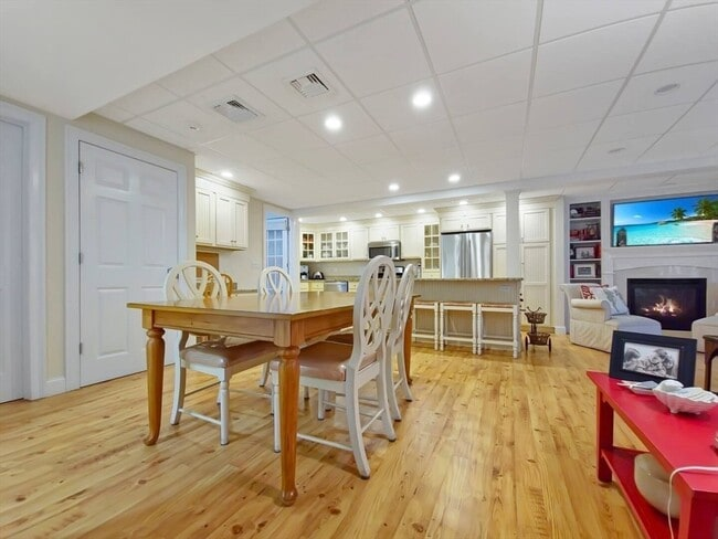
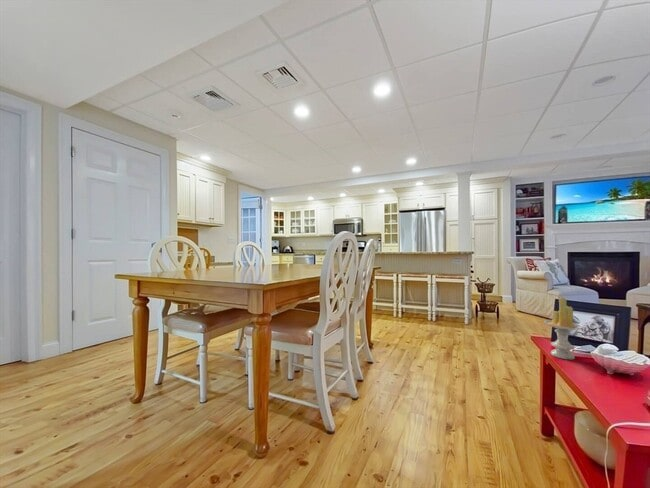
+ candle [543,296,583,360]
